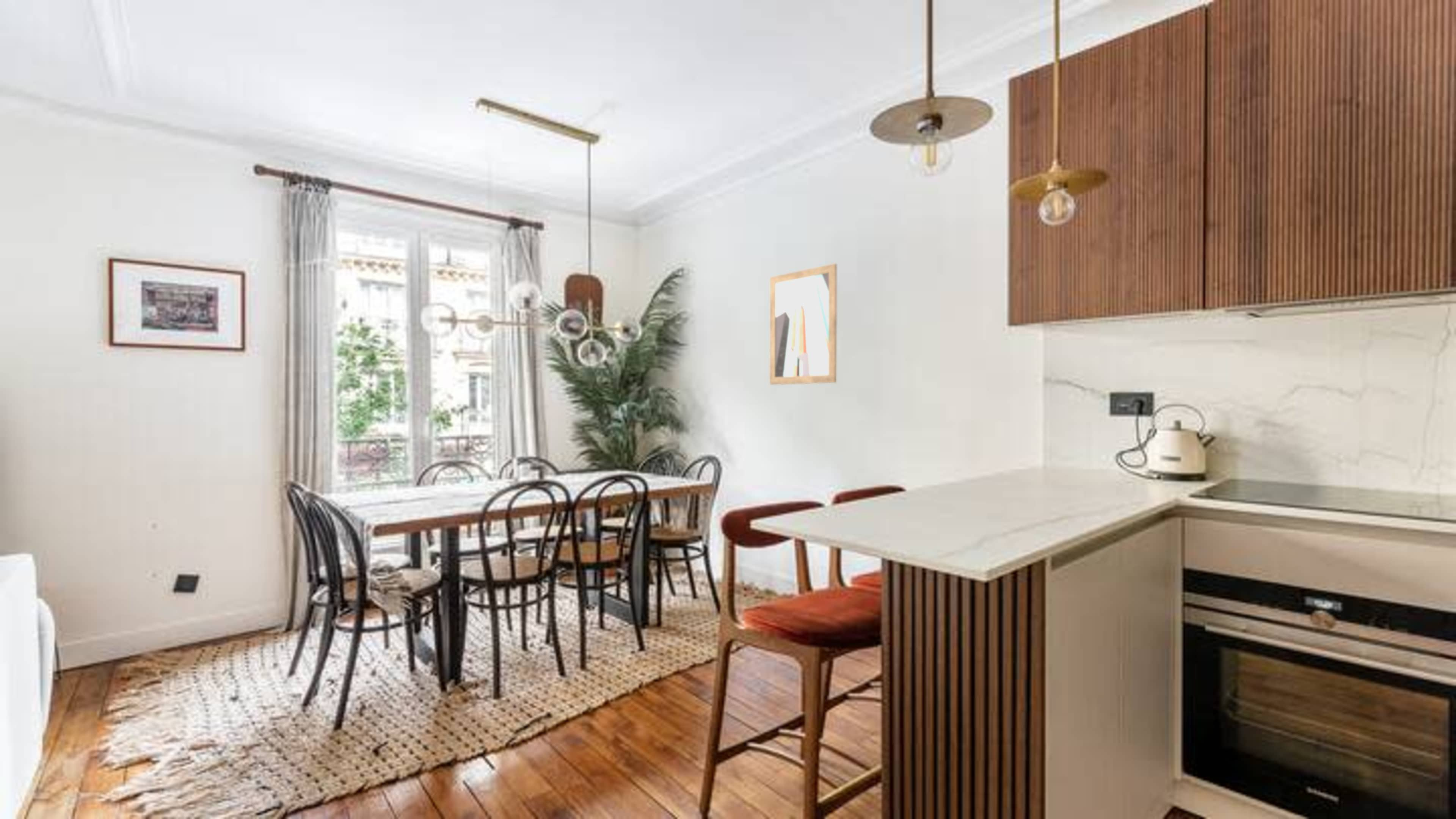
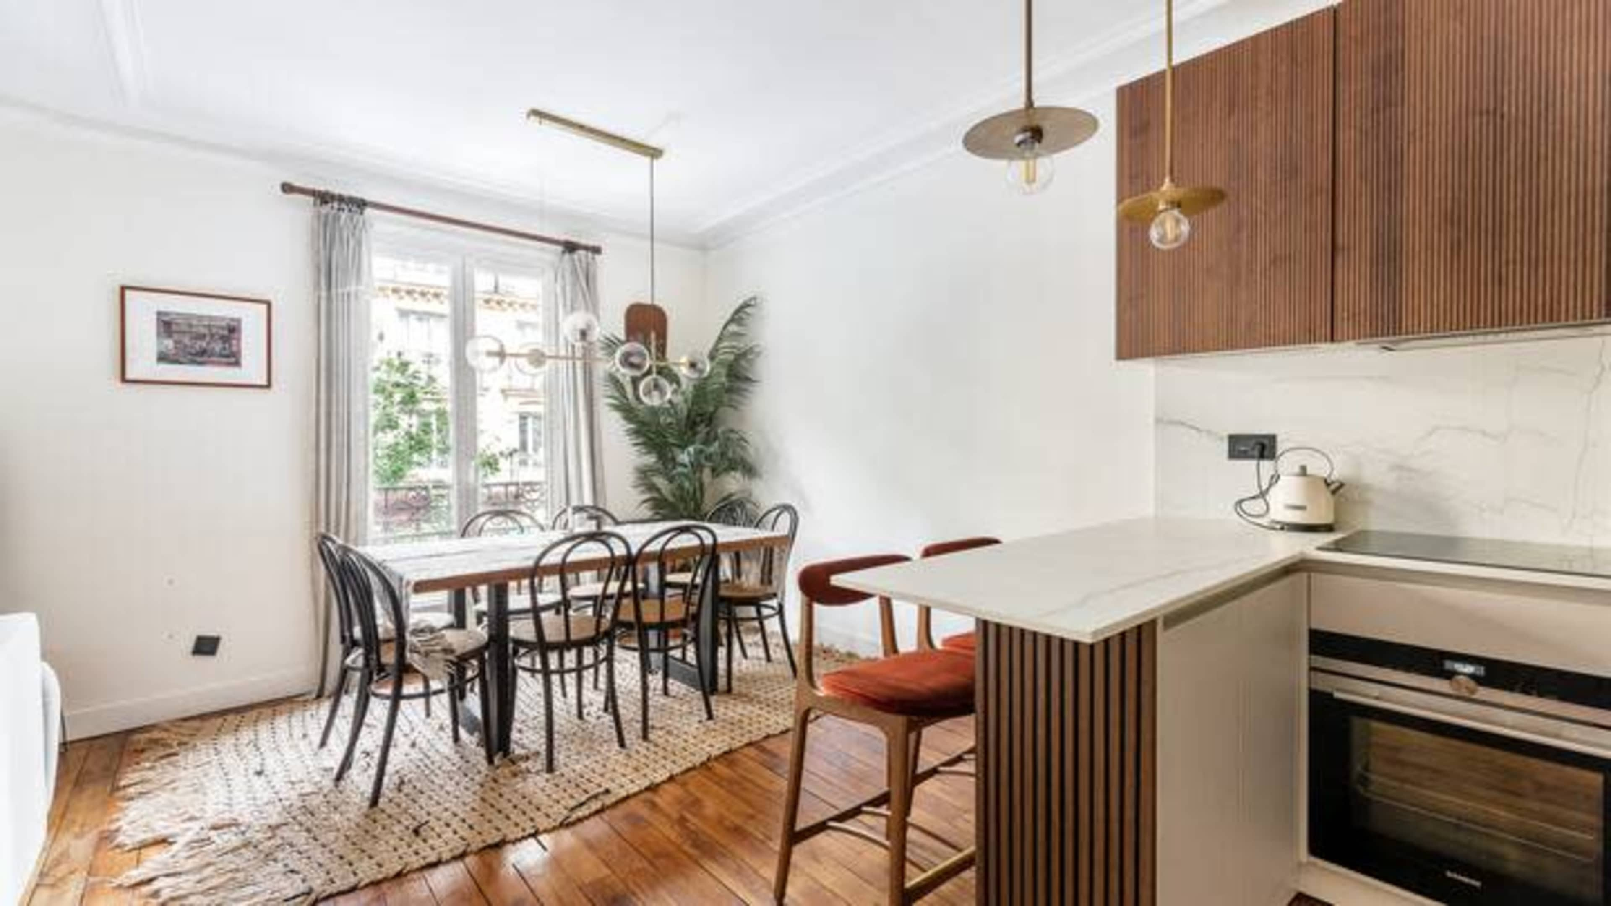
- wall art [769,263,837,385]
